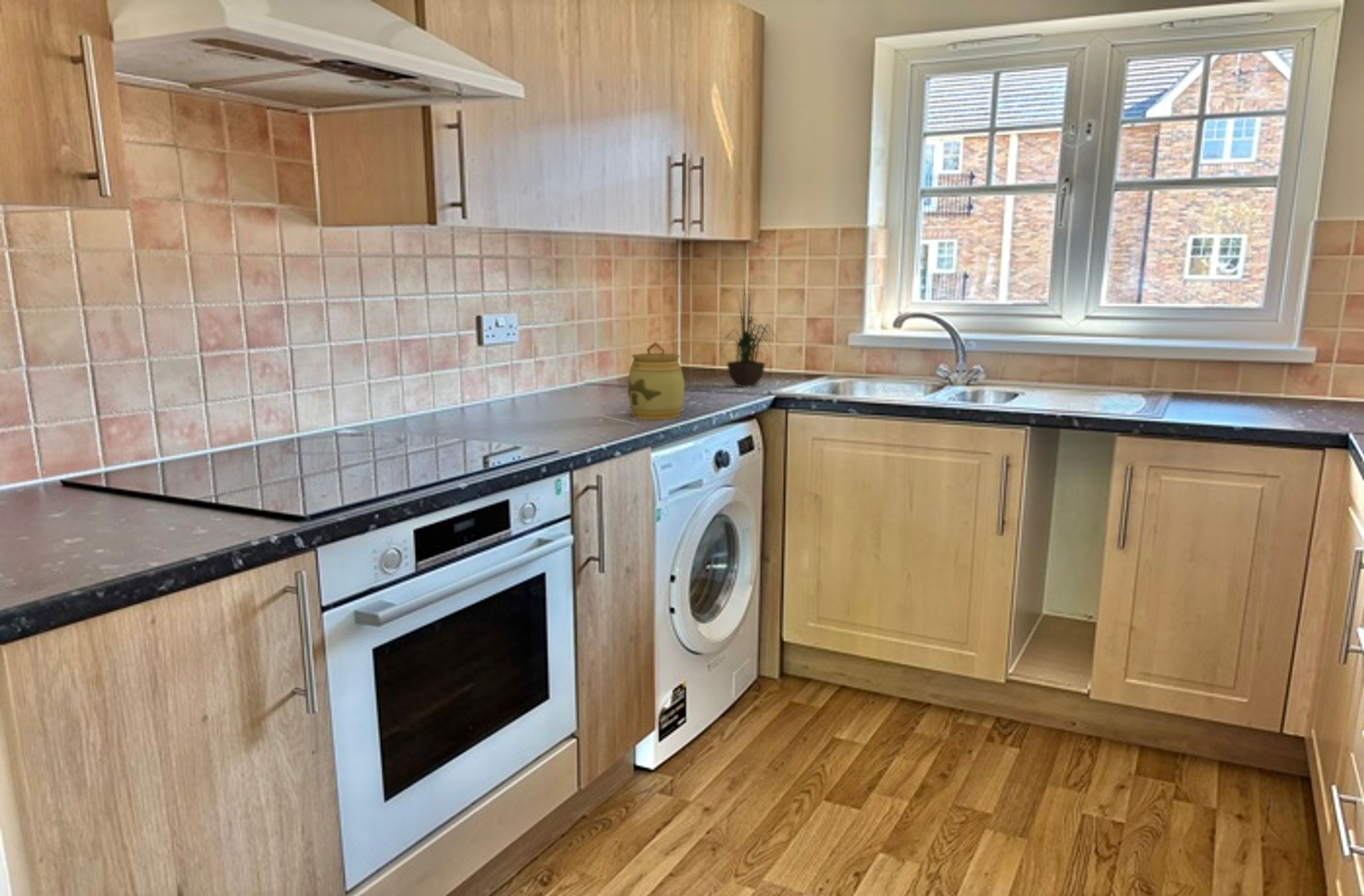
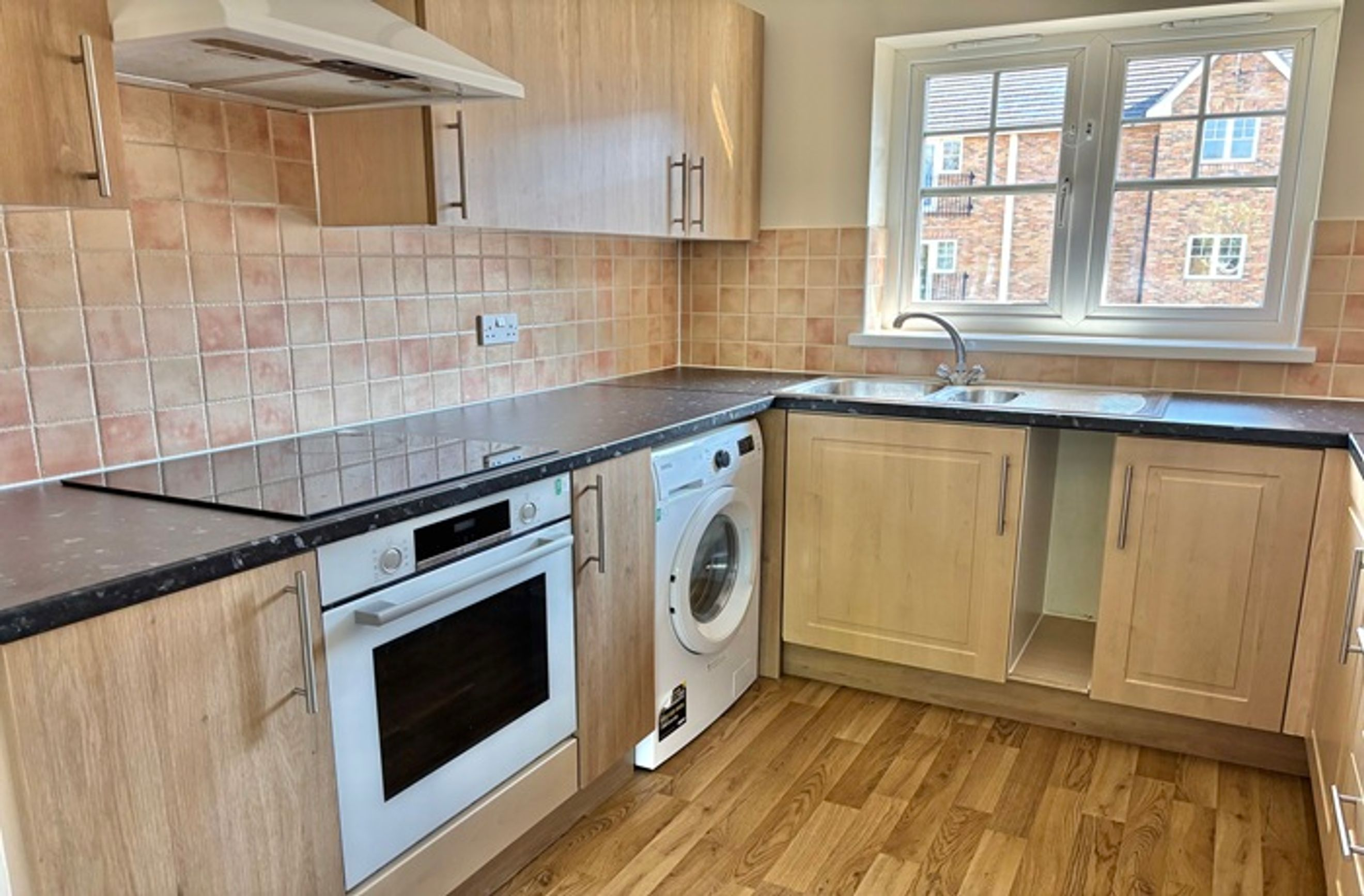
- jar [627,341,685,420]
- potted plant [717,280,779,388]
